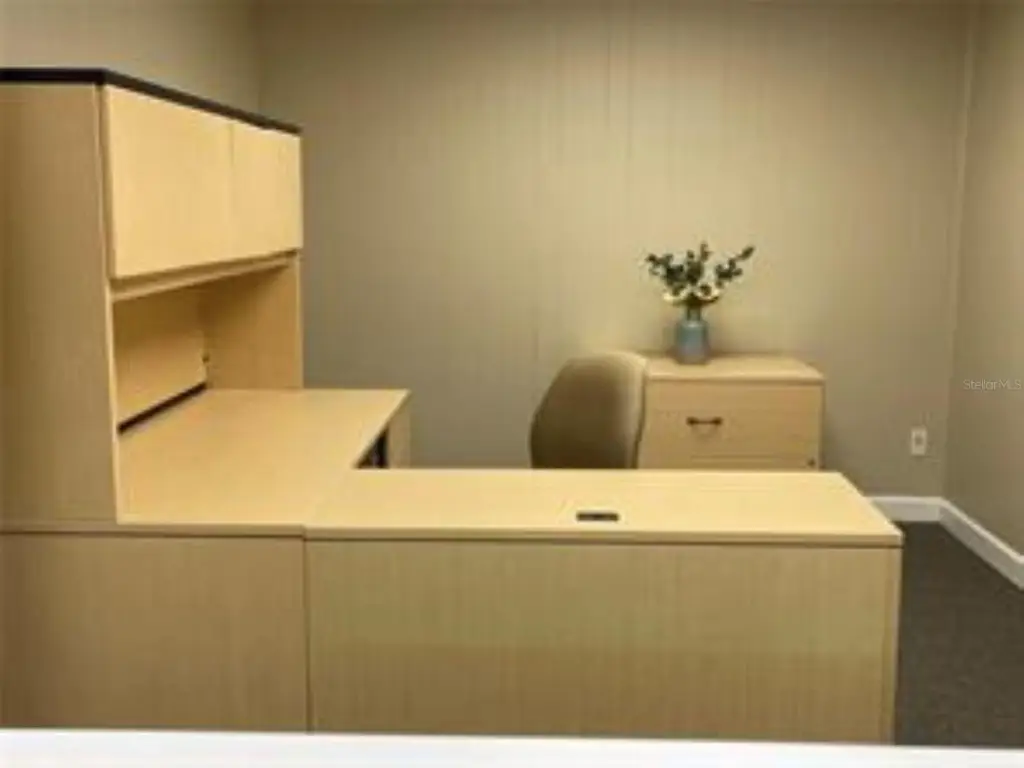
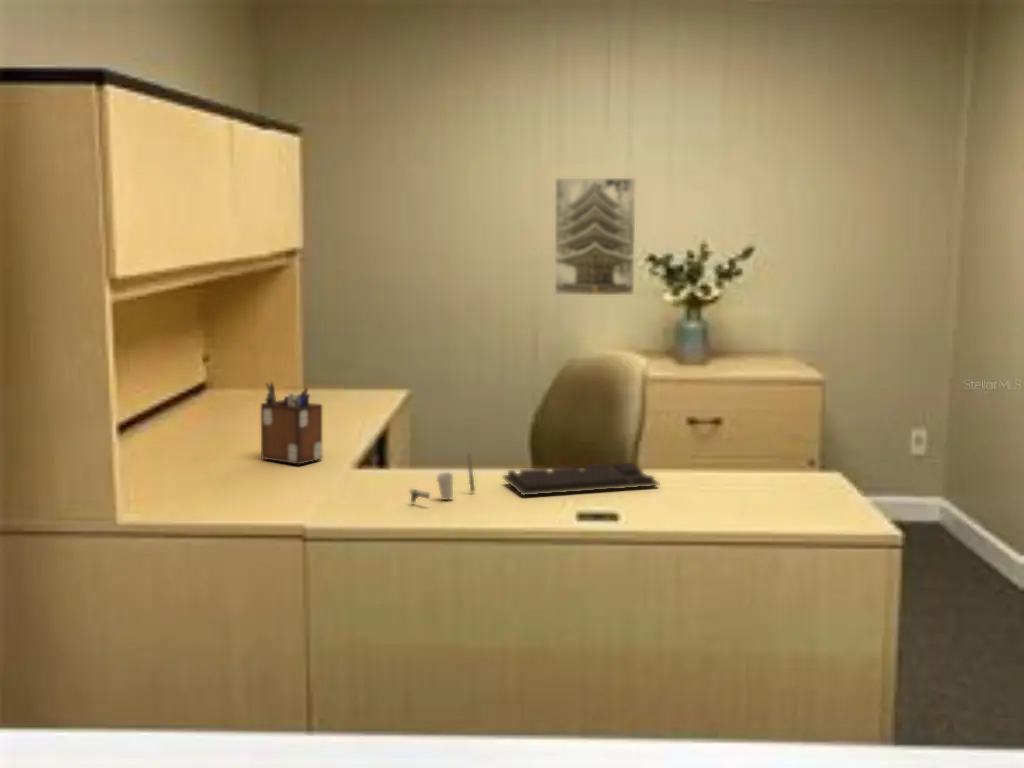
+ cup [409,451,476,504]
+ keyboard [502,461,660,497]
+ desk organizer [260,380,323,465]
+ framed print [554,177,637,296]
